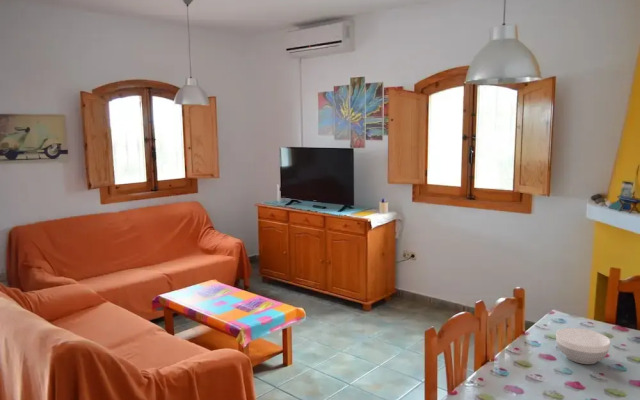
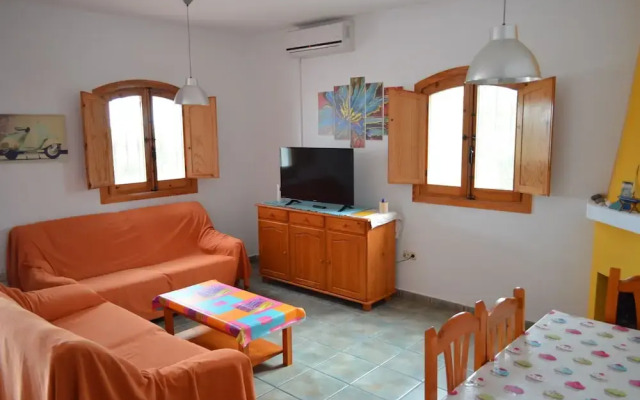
- bowl [555,327,611,365]
